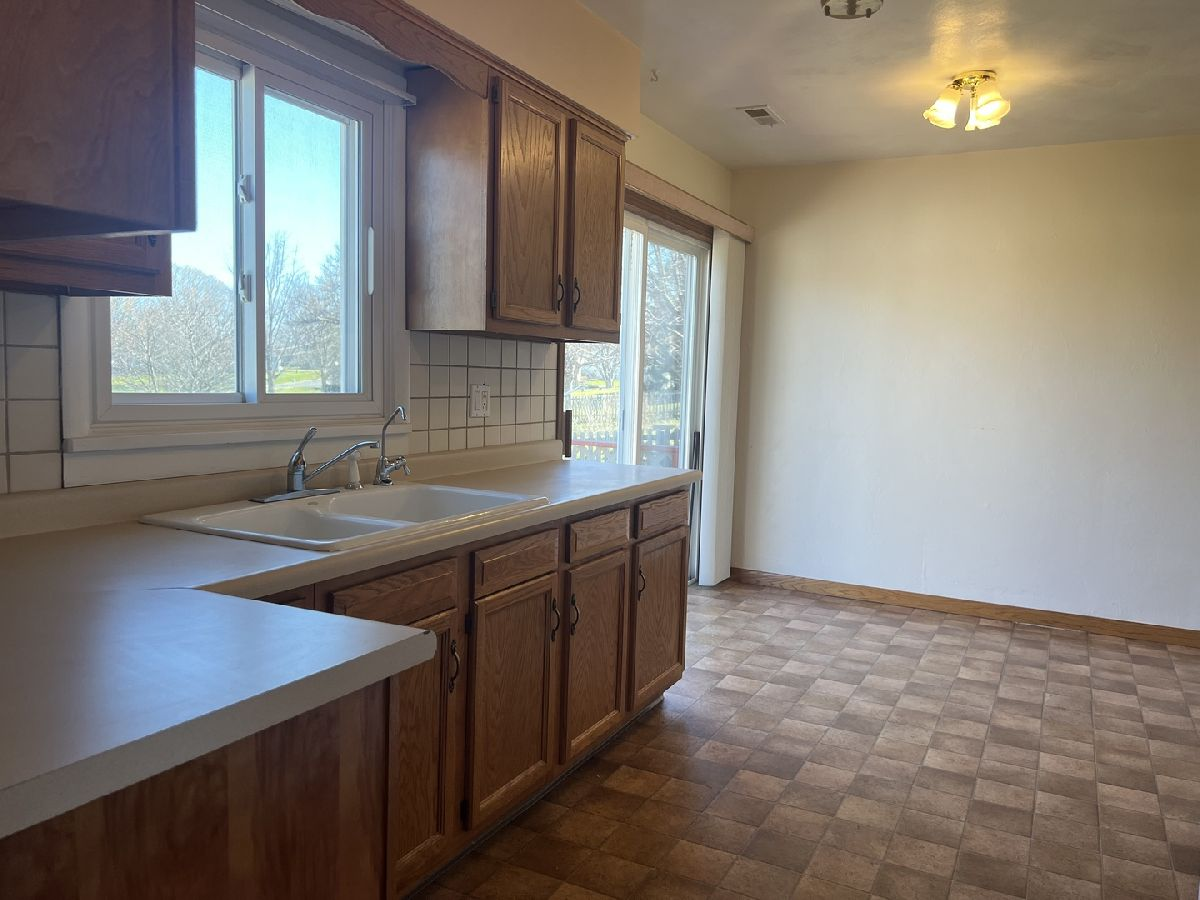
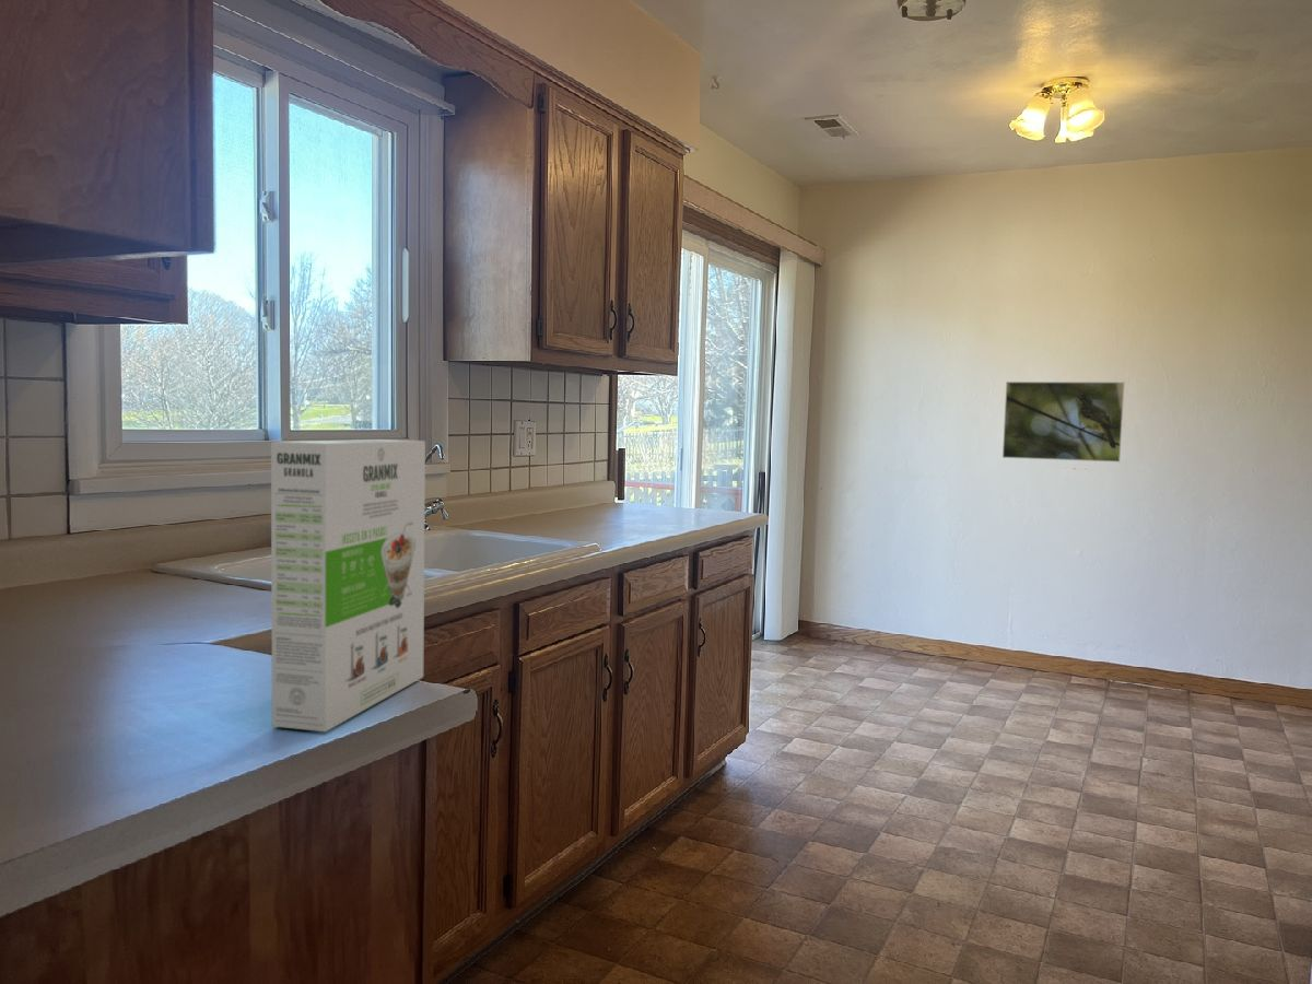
+ cereal box [270,438,426,733]
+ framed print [1001,380,1125,462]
